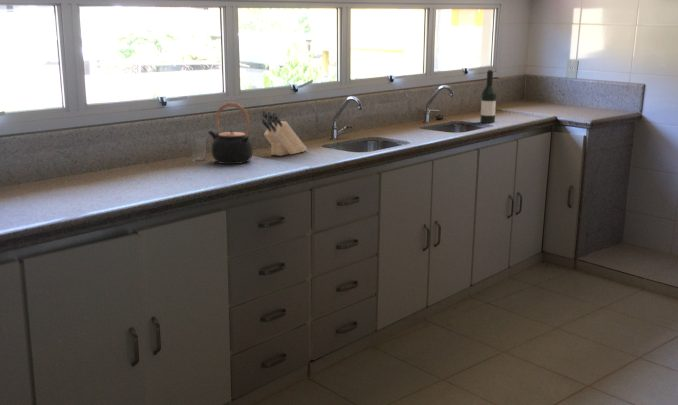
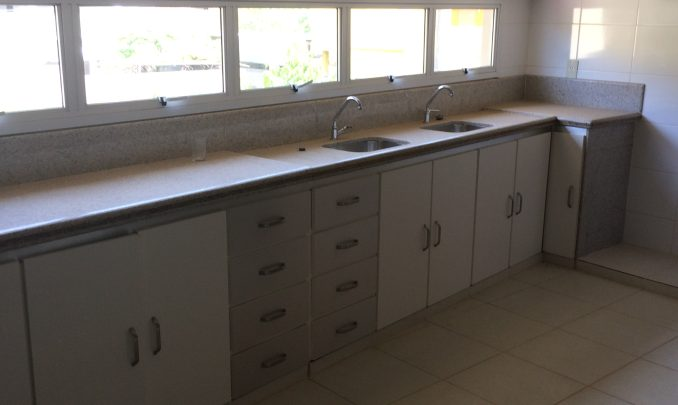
- knife block [261,110,308,157]
- wine bottle [479,69,497,124]
- teapot [207,101,254,165]
